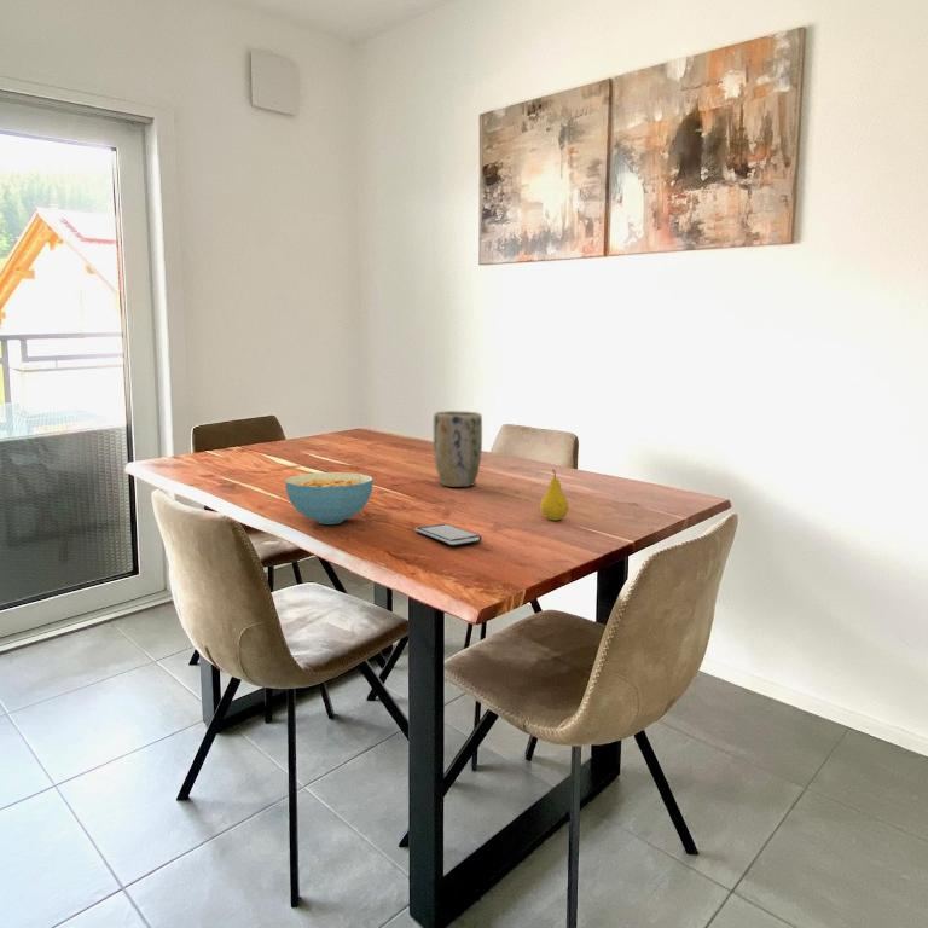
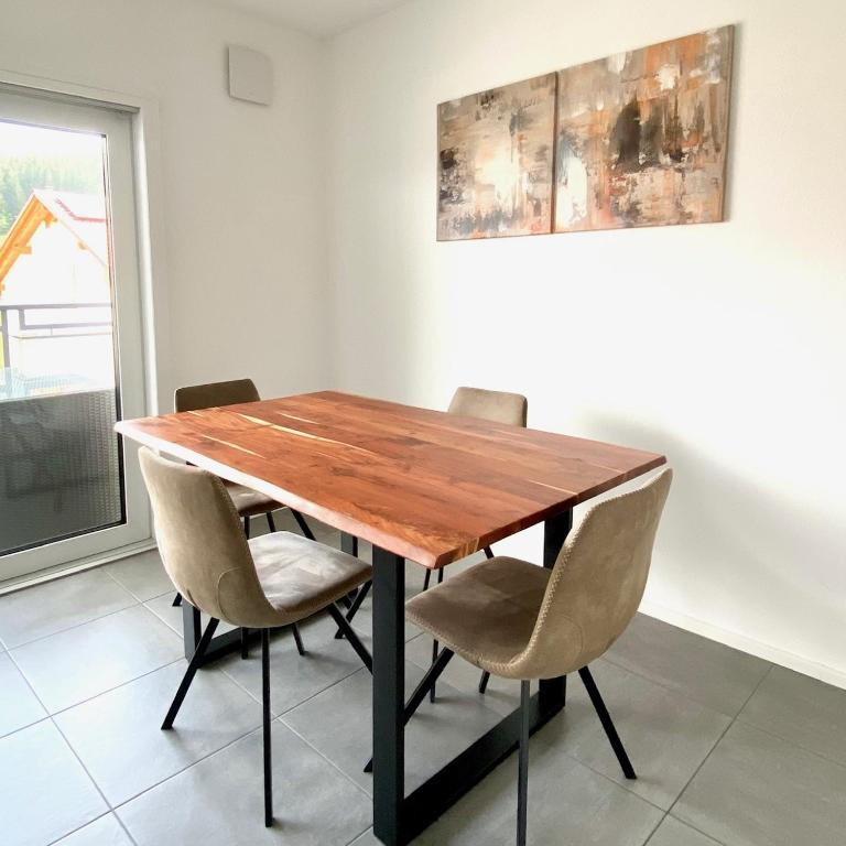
- smartphone [414,523,482,547]
- plant pot [433,410,483,488]
- cereal bowl [284,471,375,526]
- fruit [539,469,570,521]
